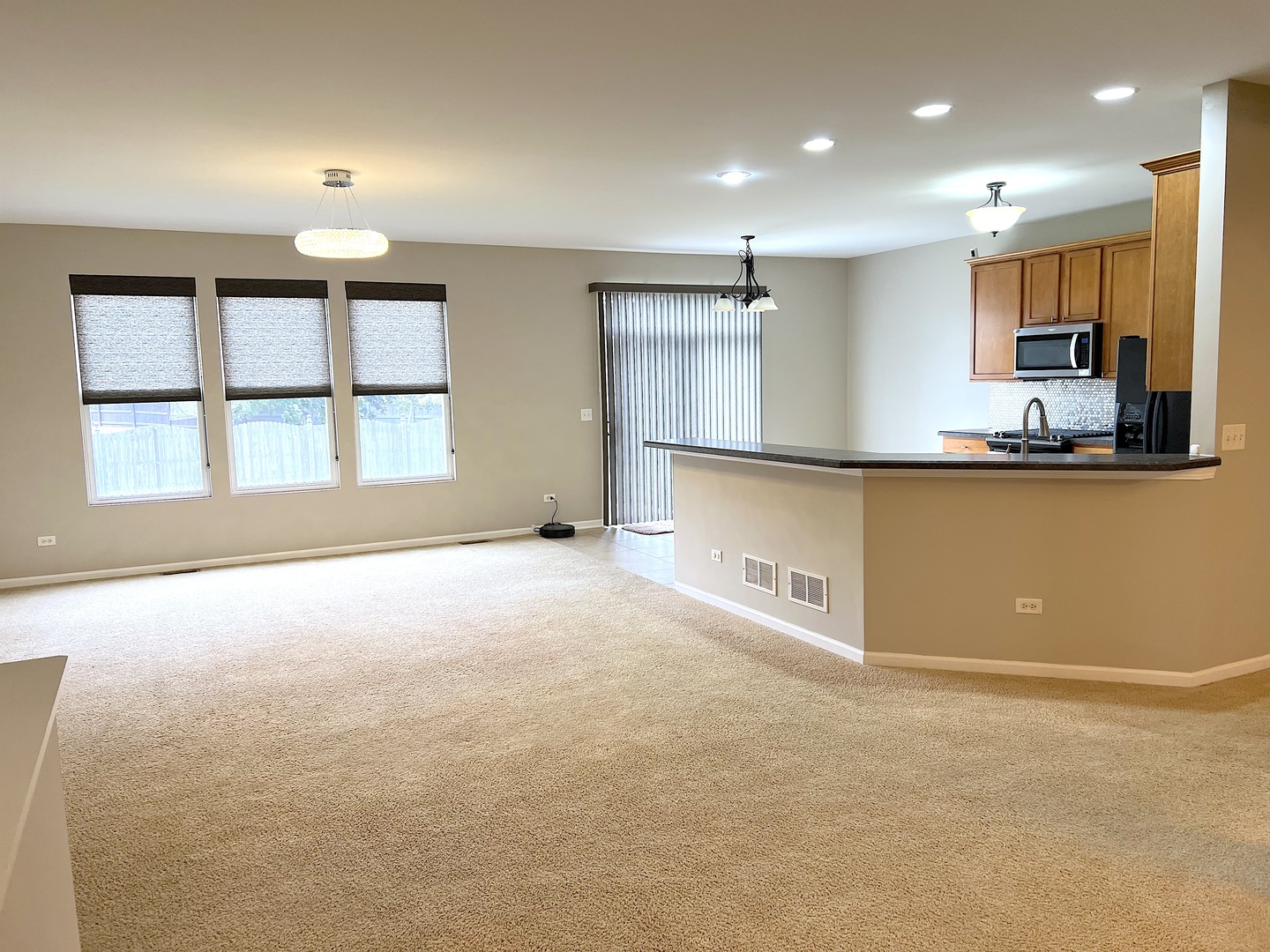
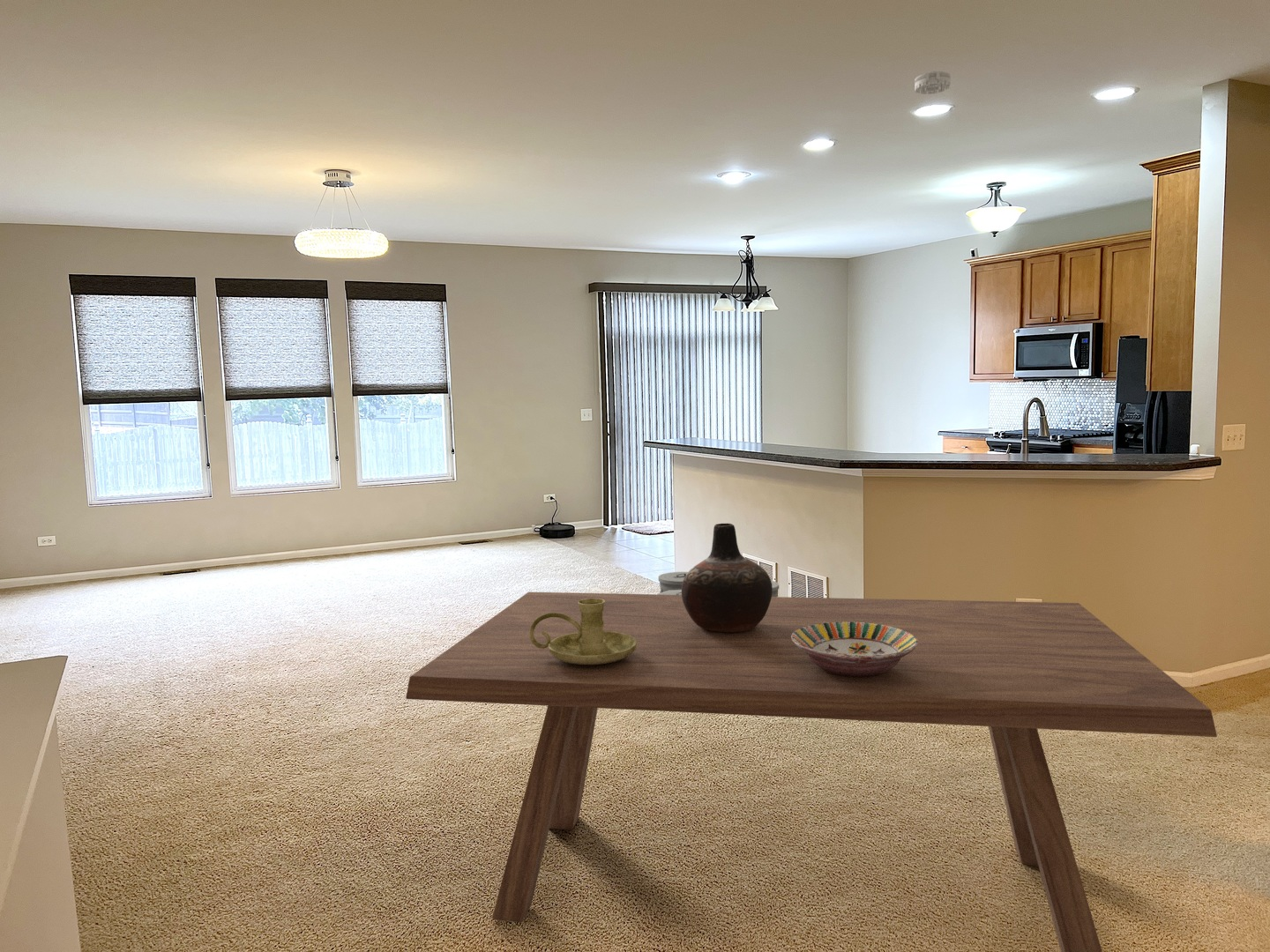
+ dining table [405,591,1218,952]
+ vase [682,523,773,632]
+ smoke detector [914,71,952,95]
+ trash can [657,571,780,597]
+ candle holder [530,599,637,665]
+ serving bowl [791,621,918,677]
